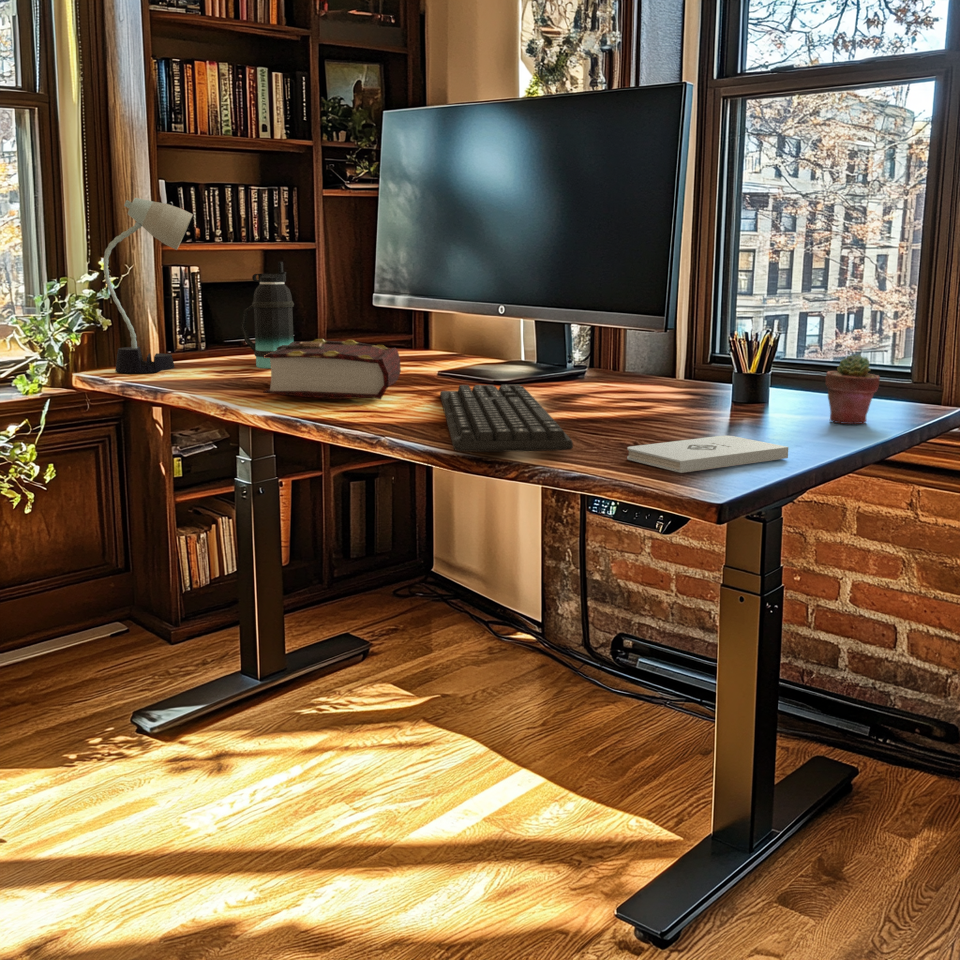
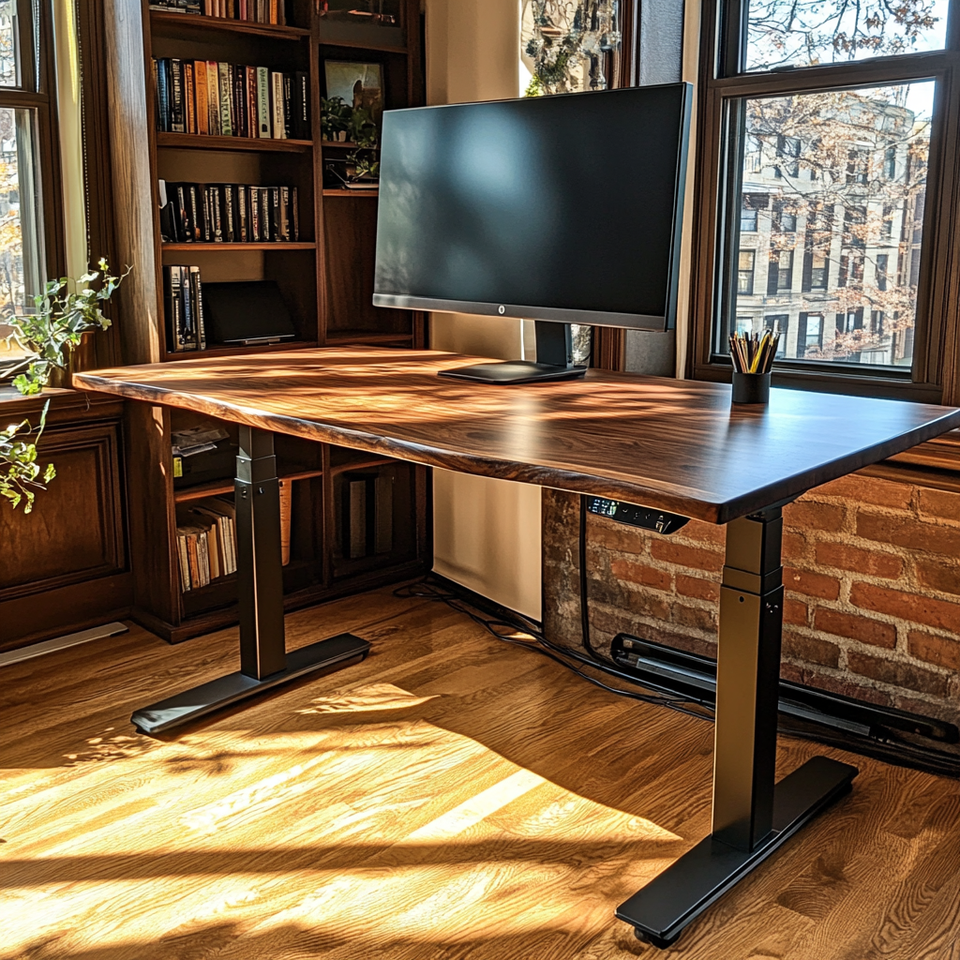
- potted succulent [824,353,881,425]
- bottle [239,261,295,369]
- desk lamp [102,197,194,374]
- keyboard [439,384,574,453]
- notepad [626,435,789,474]
- book [262,338,402,401]
